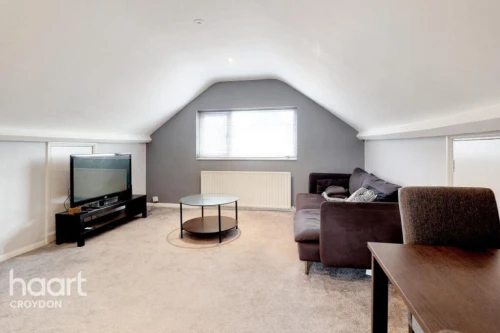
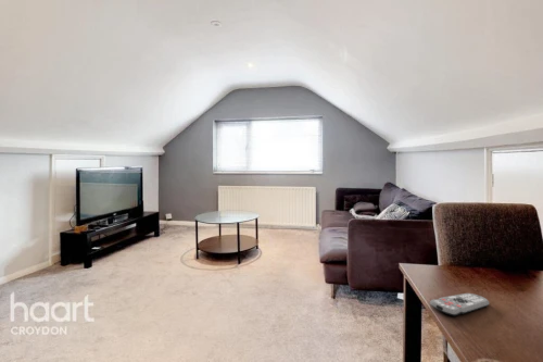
+ remote control [429,292,490,316]
